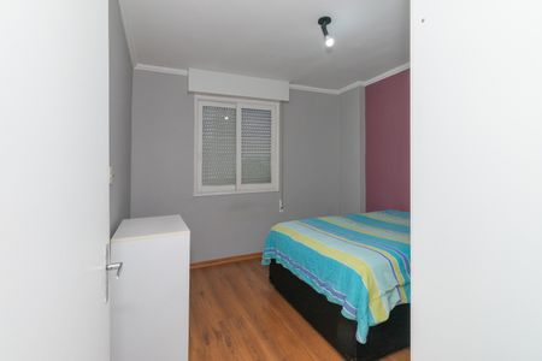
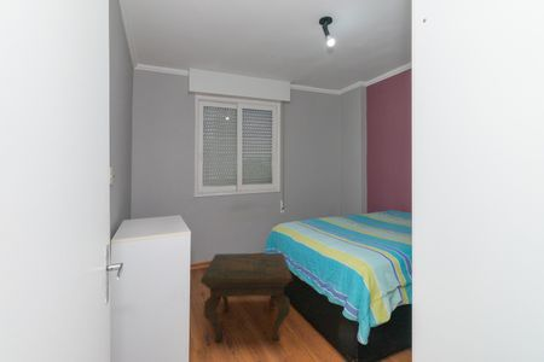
+ side table [199,252,294,343]
